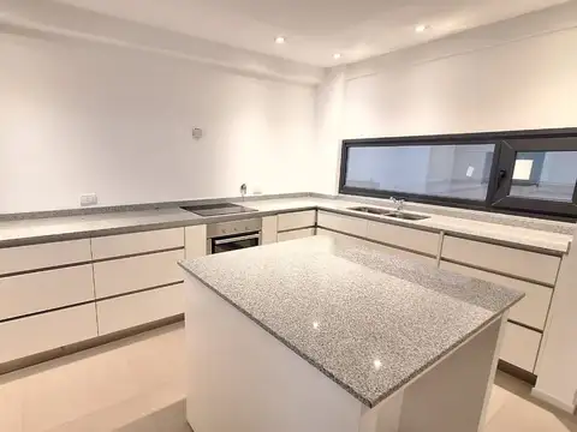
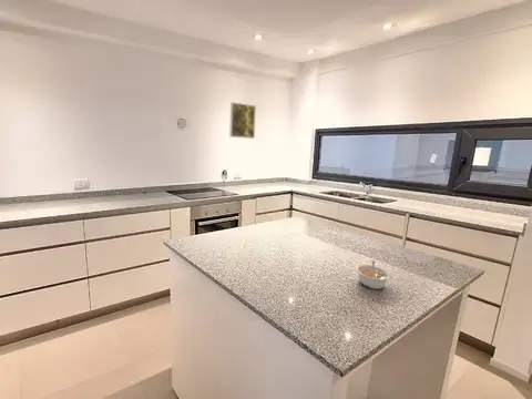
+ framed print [228,101,257,140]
+ legume [355,259,392,290]
